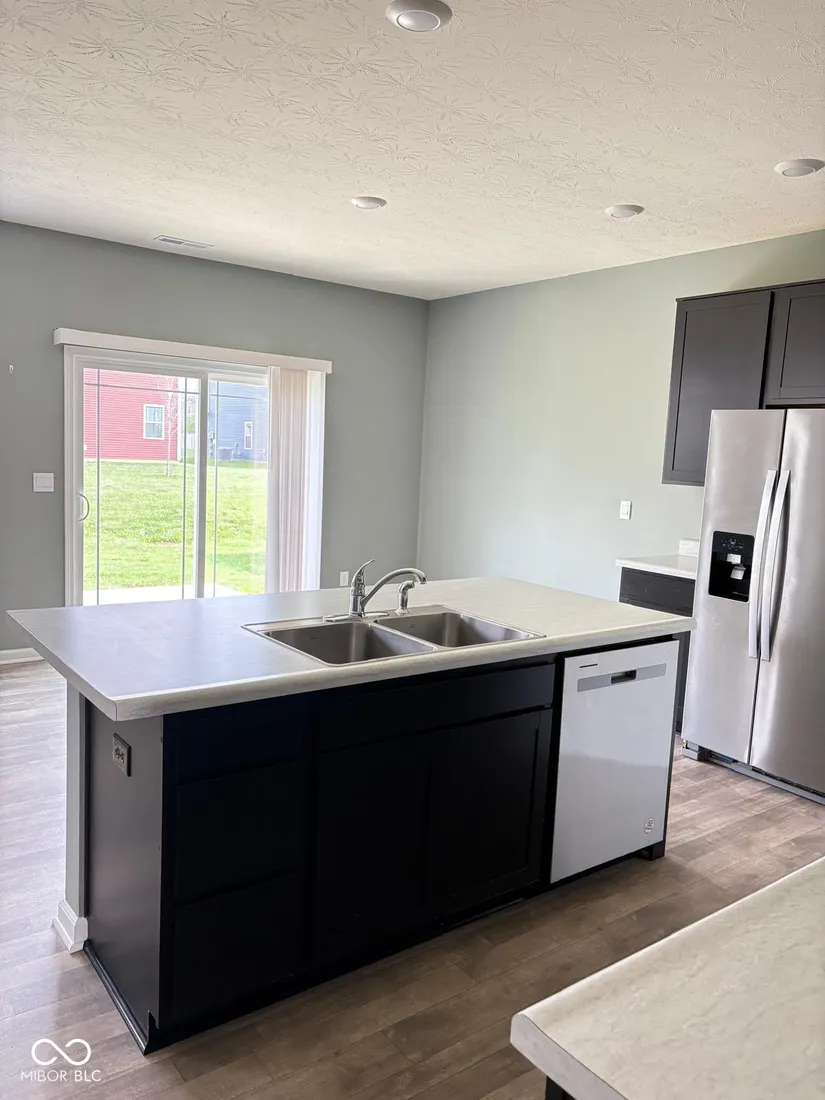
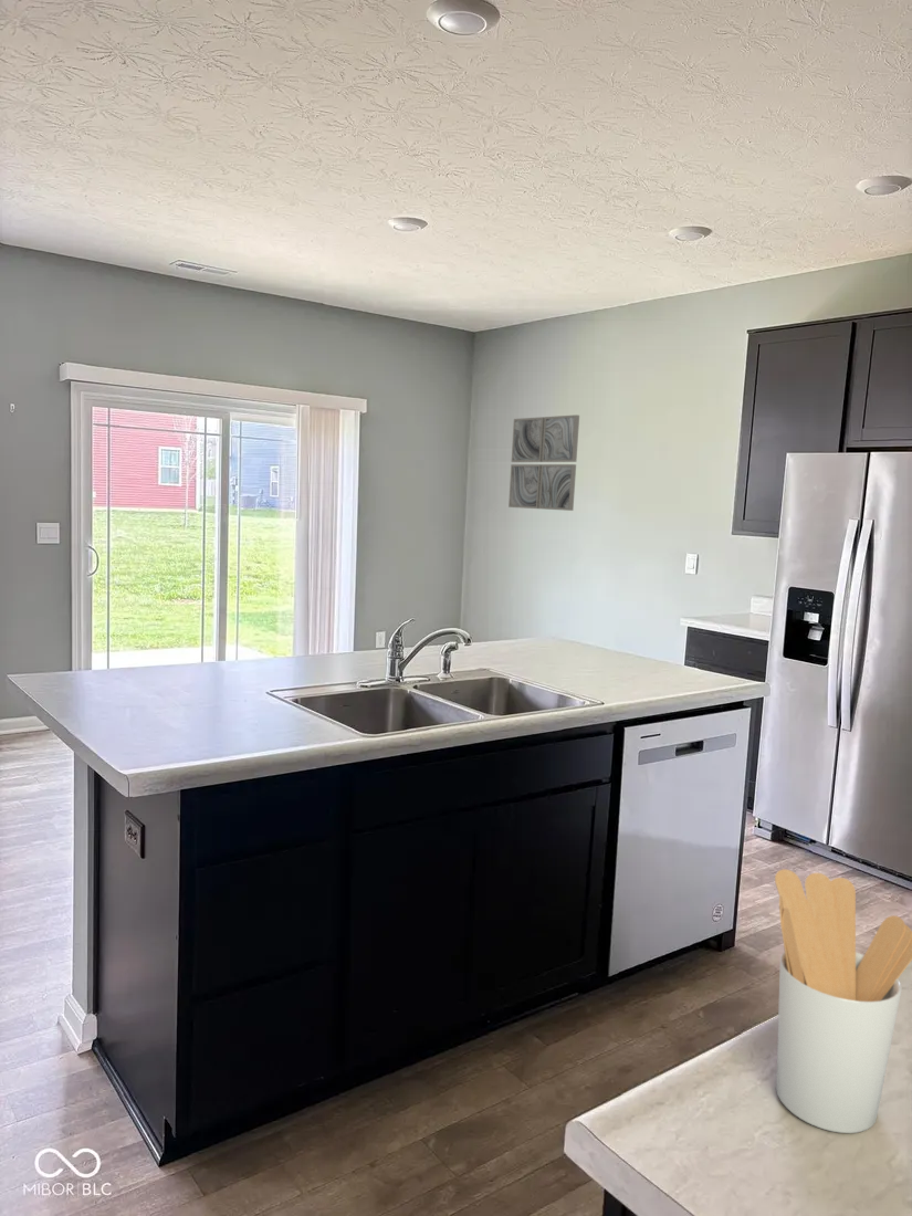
+ wall art [507,413,580,512]
+ utensil holder [774,868,912,1134]
